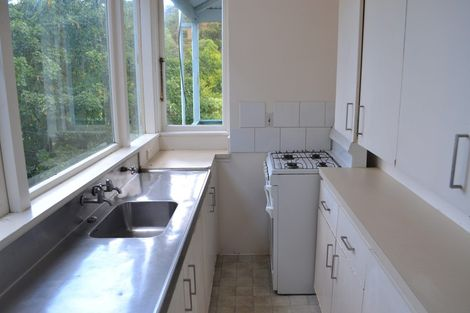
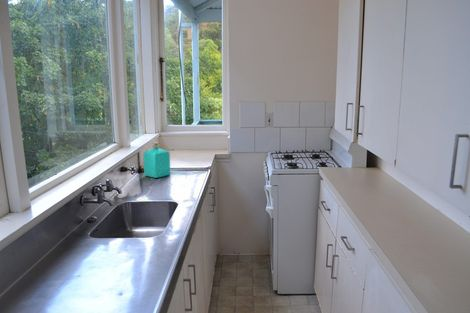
+ soap bottle [142,141,171,179]
